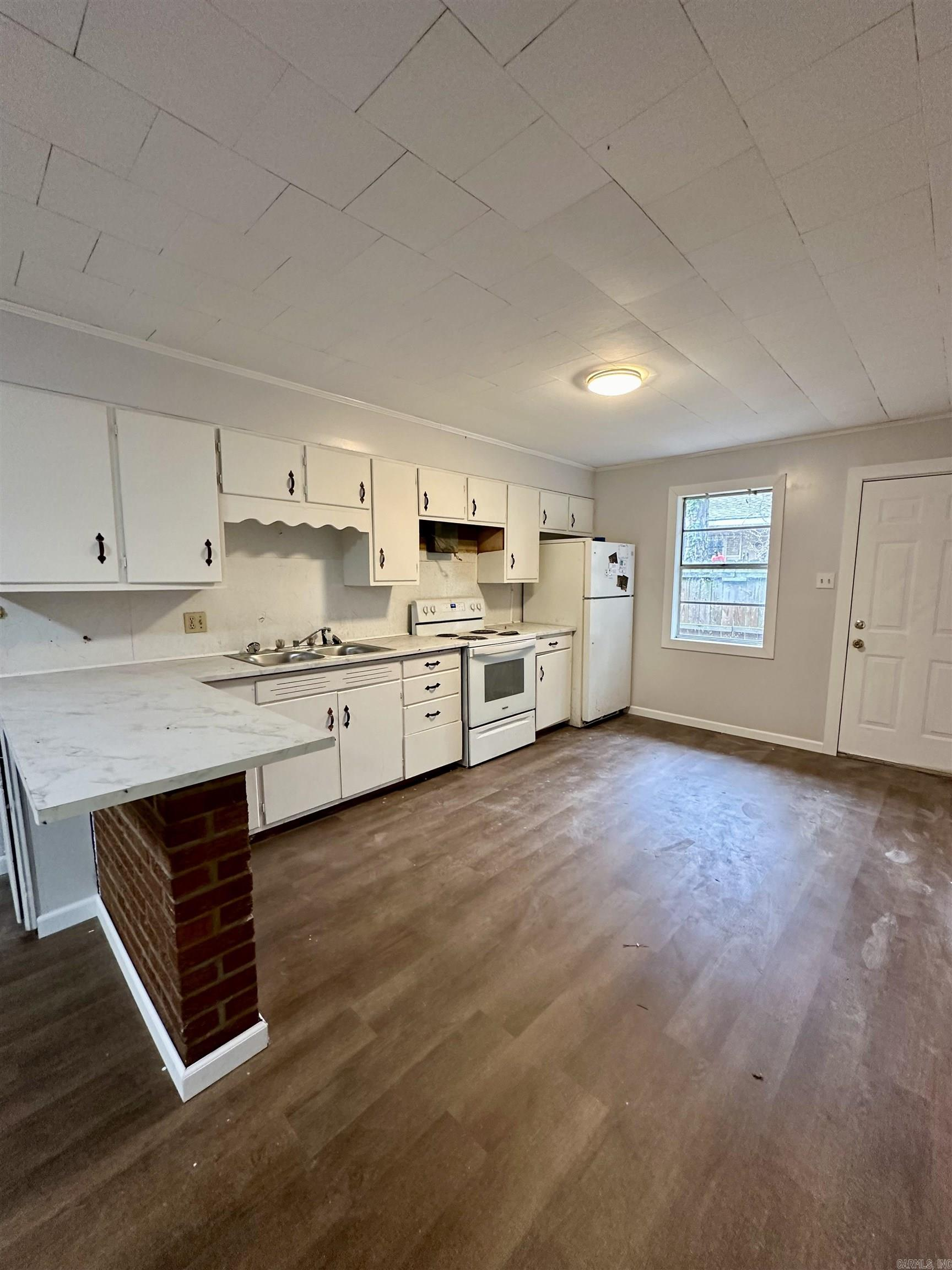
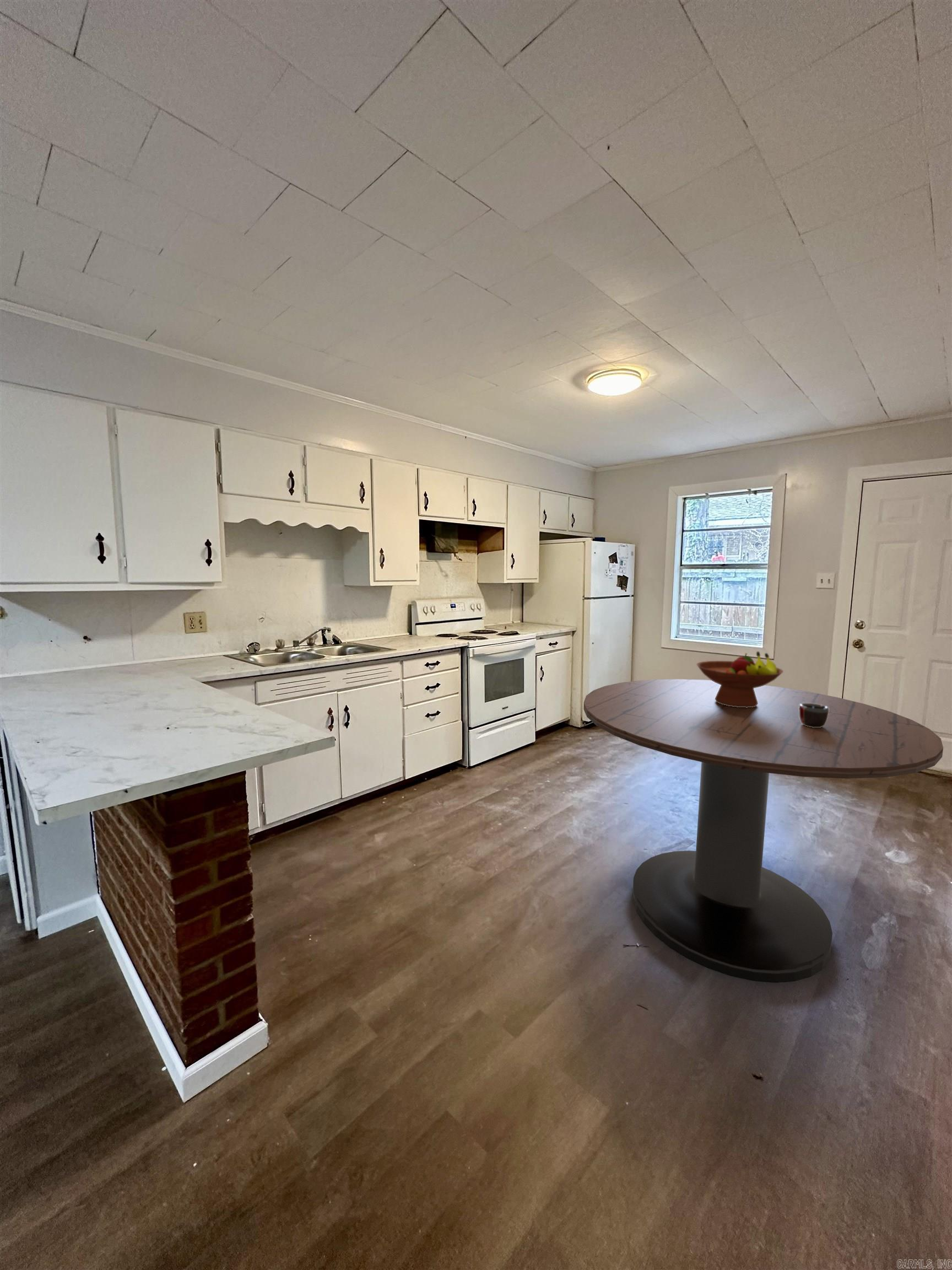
+ dining table [583,679,944,983]
+ fruit bowl [696,651,784,708]
+ mug [799,703,829,728]
